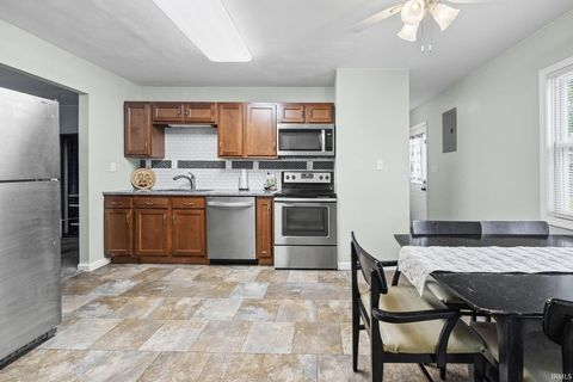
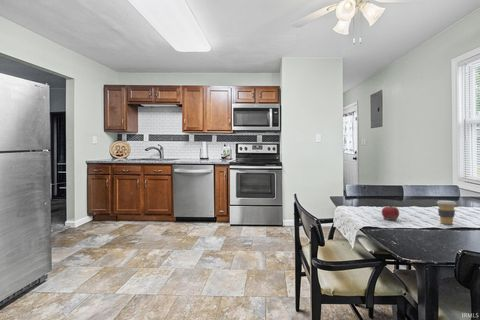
+ fruit [381,203,400,221]
+ coffee cup [436,199,457,225]
